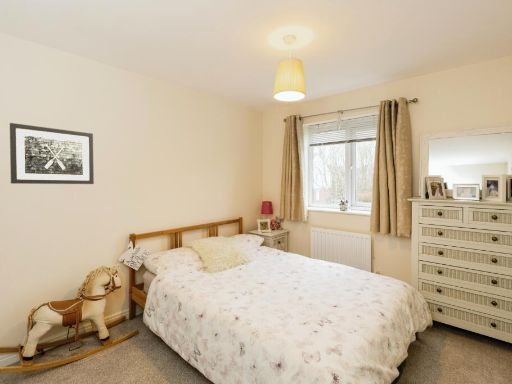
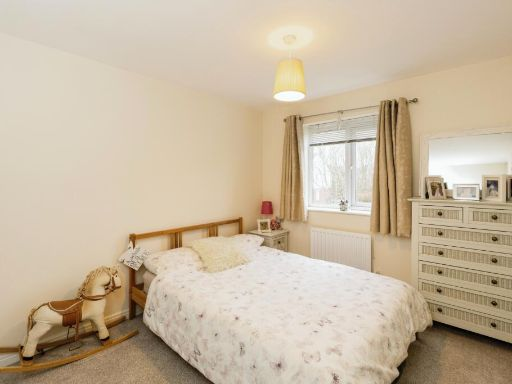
- wall art [9,122,95,185]
